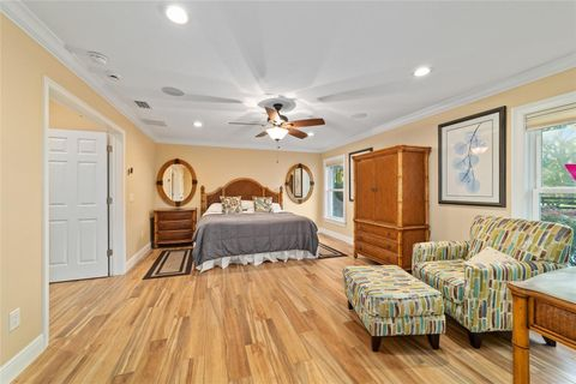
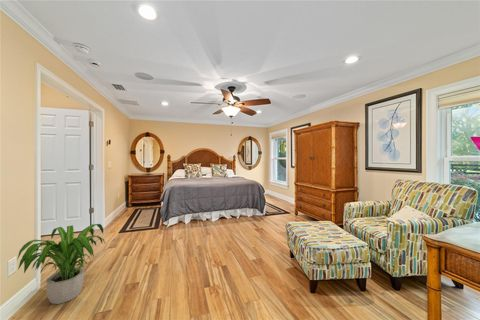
+ potted plant [16,223,106,305]
